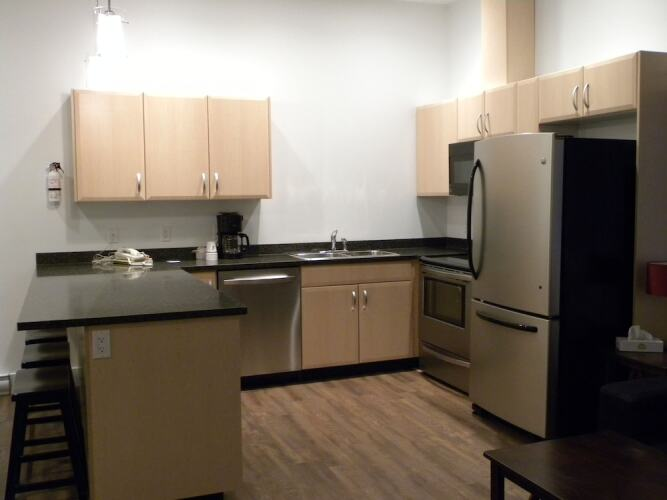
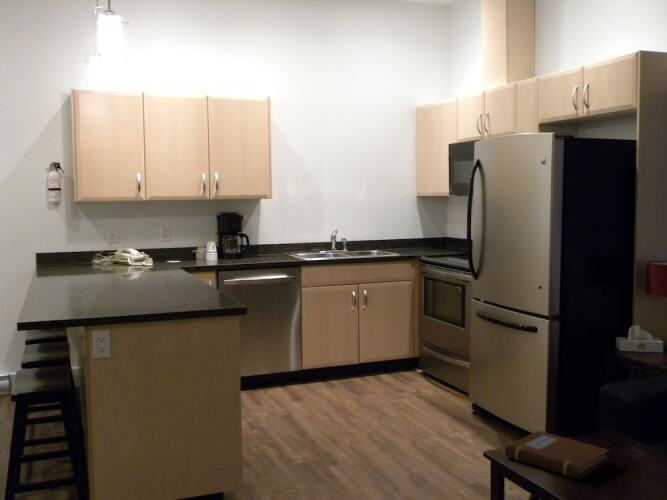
+ notebook [504,430,611,480]
